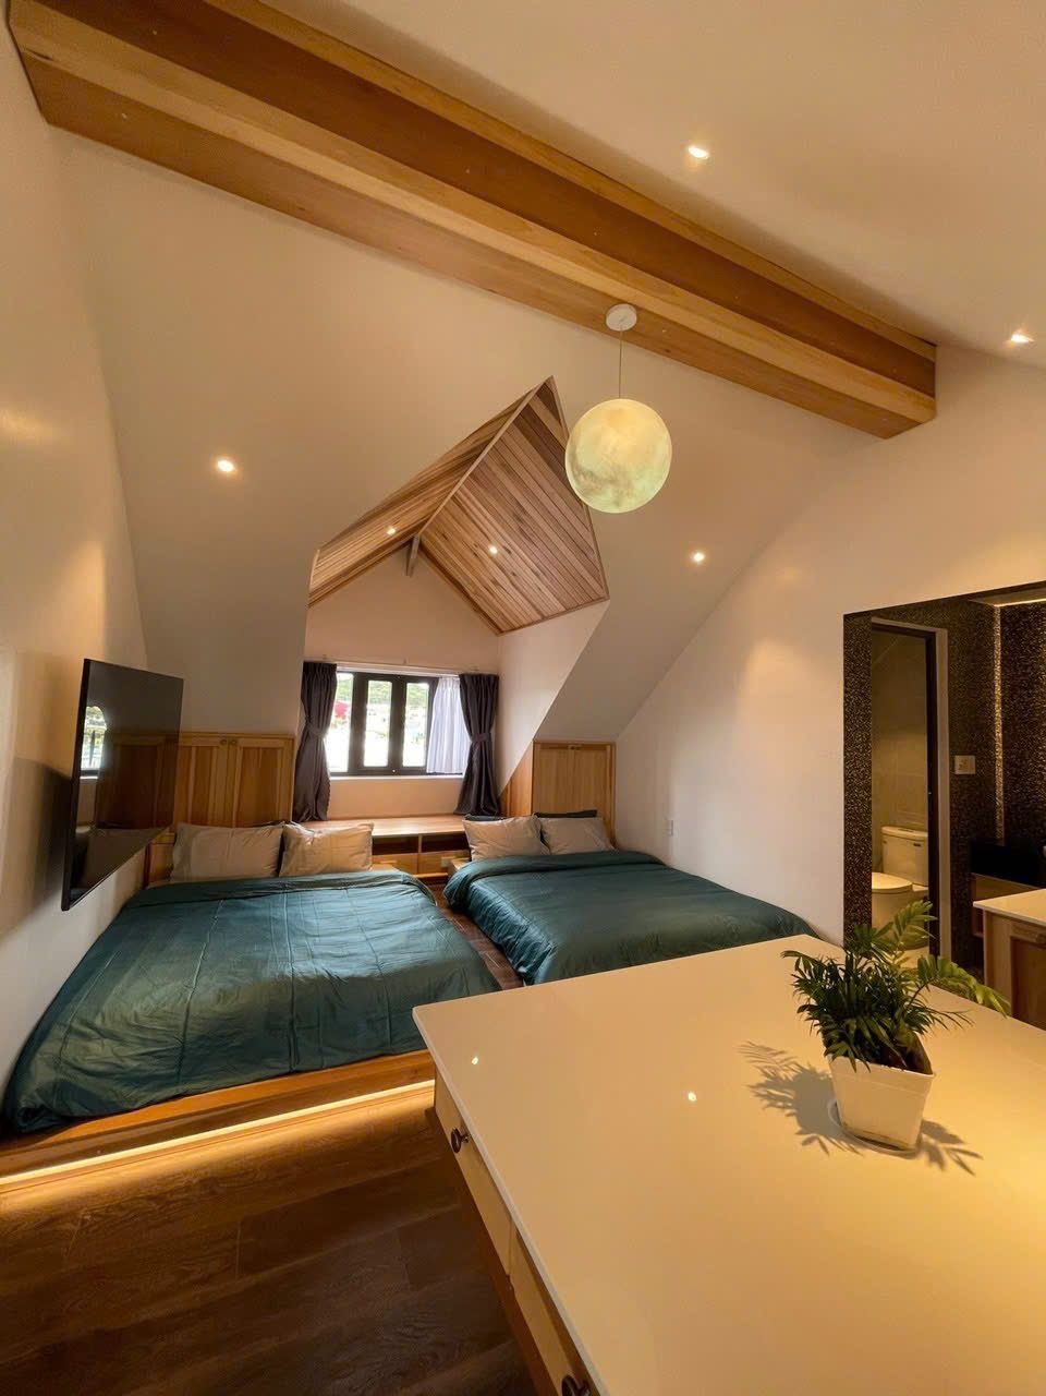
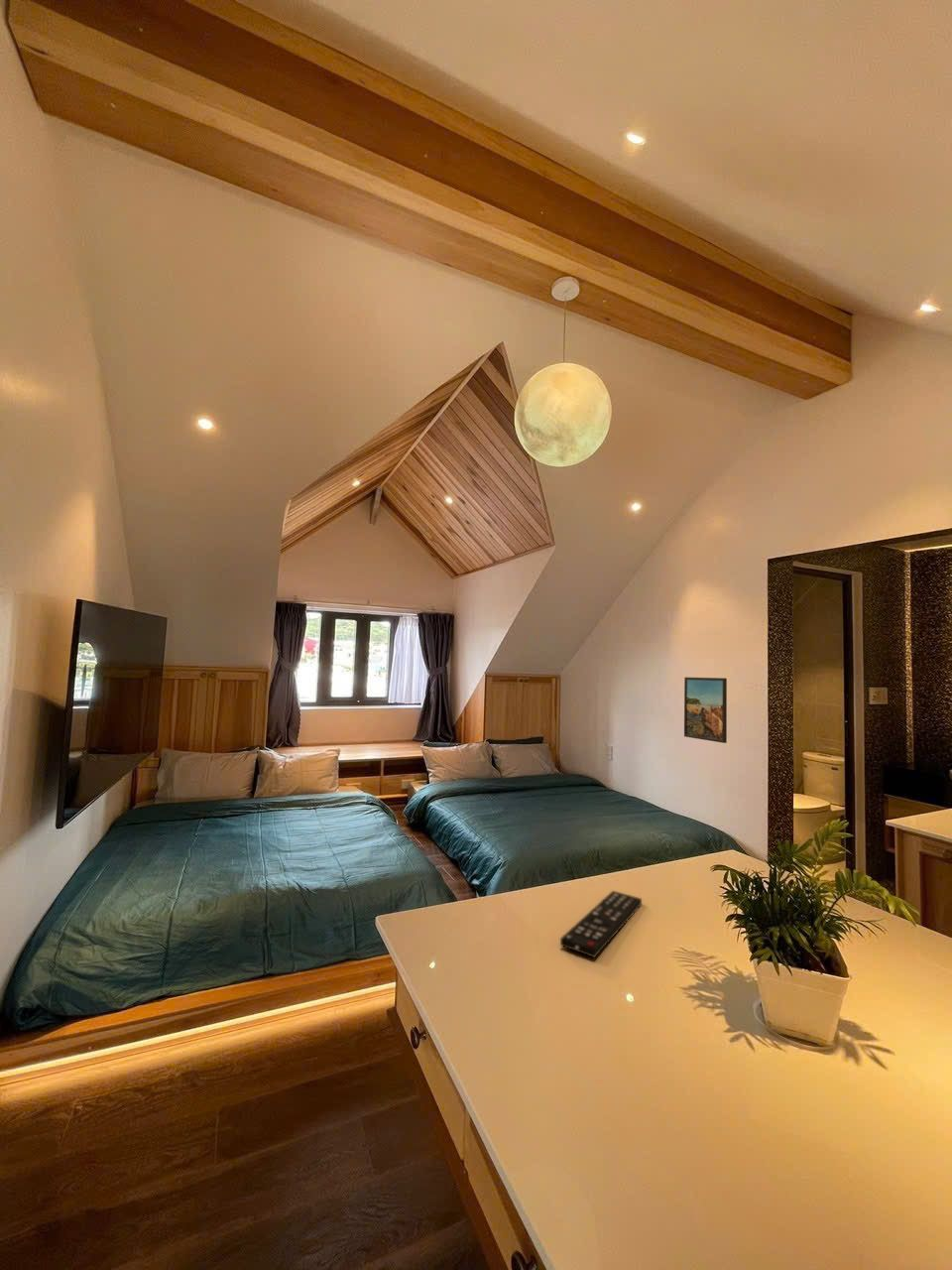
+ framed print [683,677,728,744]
+ remote control [559,890,643,958]
